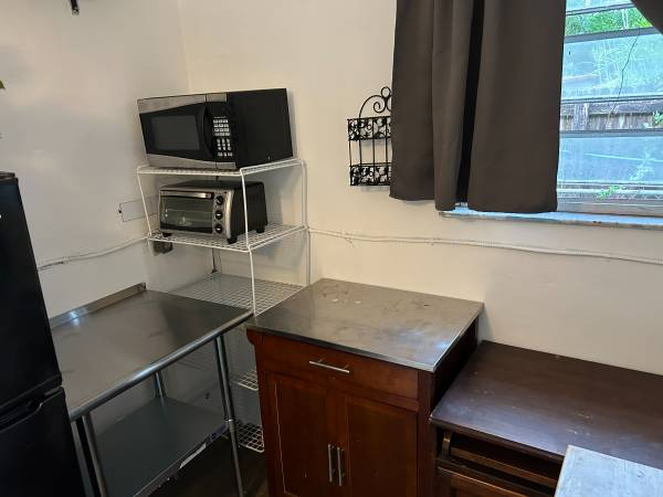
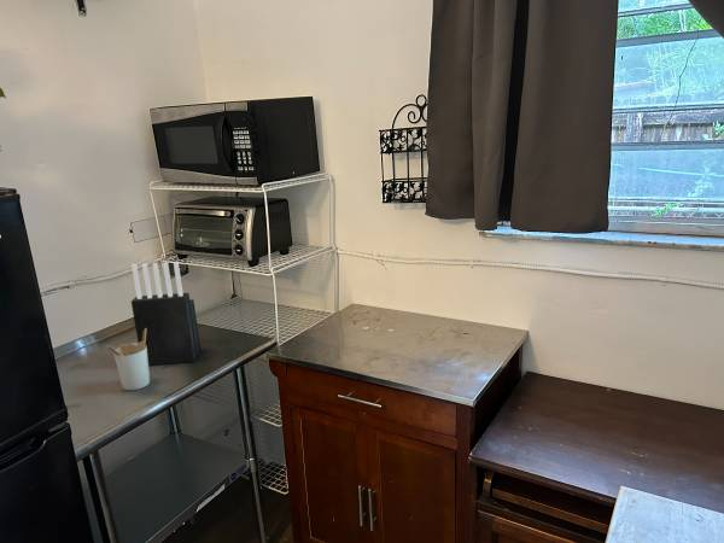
+ utensil holder [107,328,151,391]
+ knife block [130,261,202,366]
